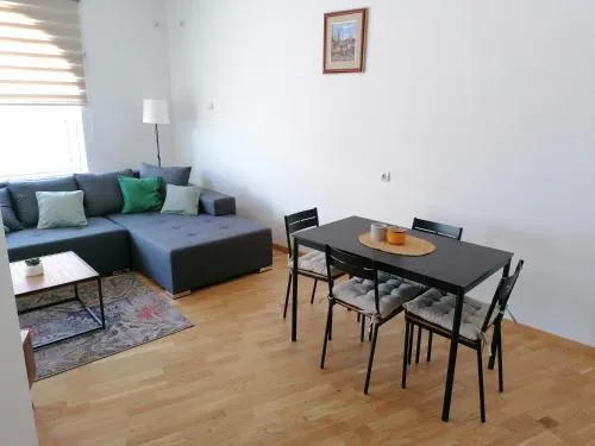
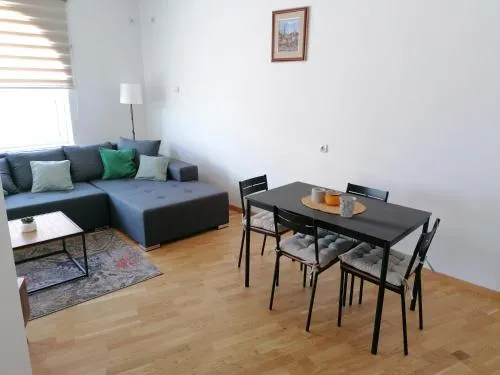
+ cup [338,195,357,218]
